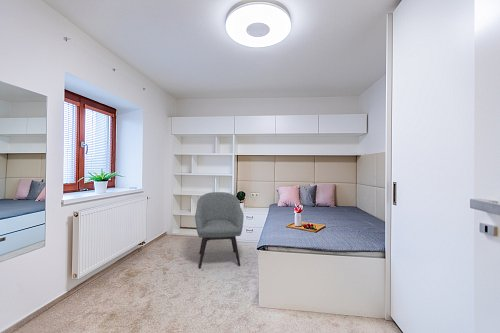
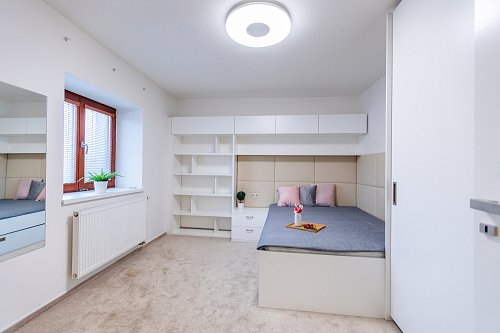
- chair [194,191,245,269]
